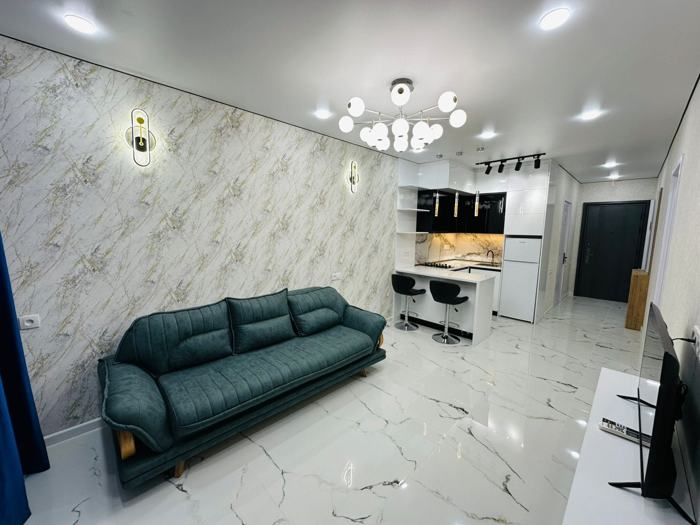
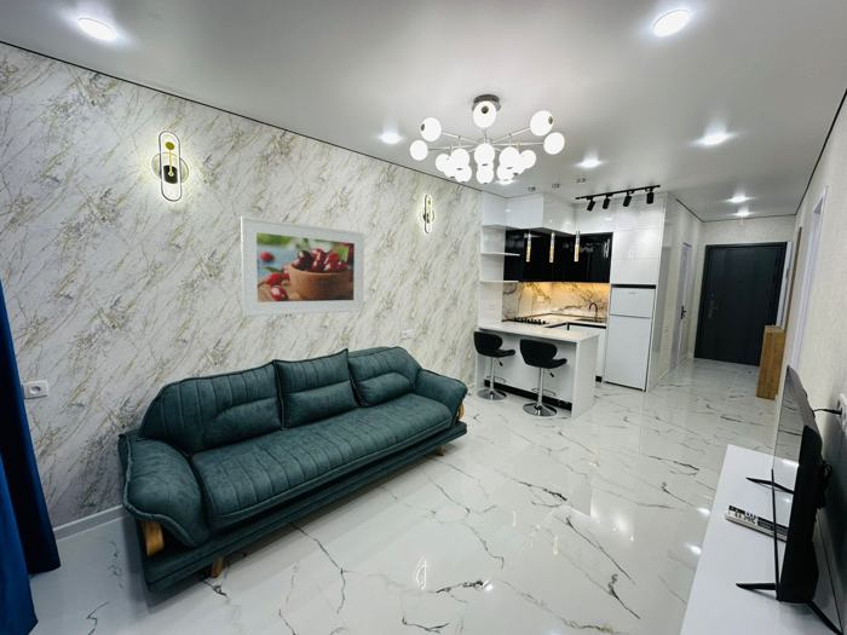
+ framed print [240,215,365,318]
